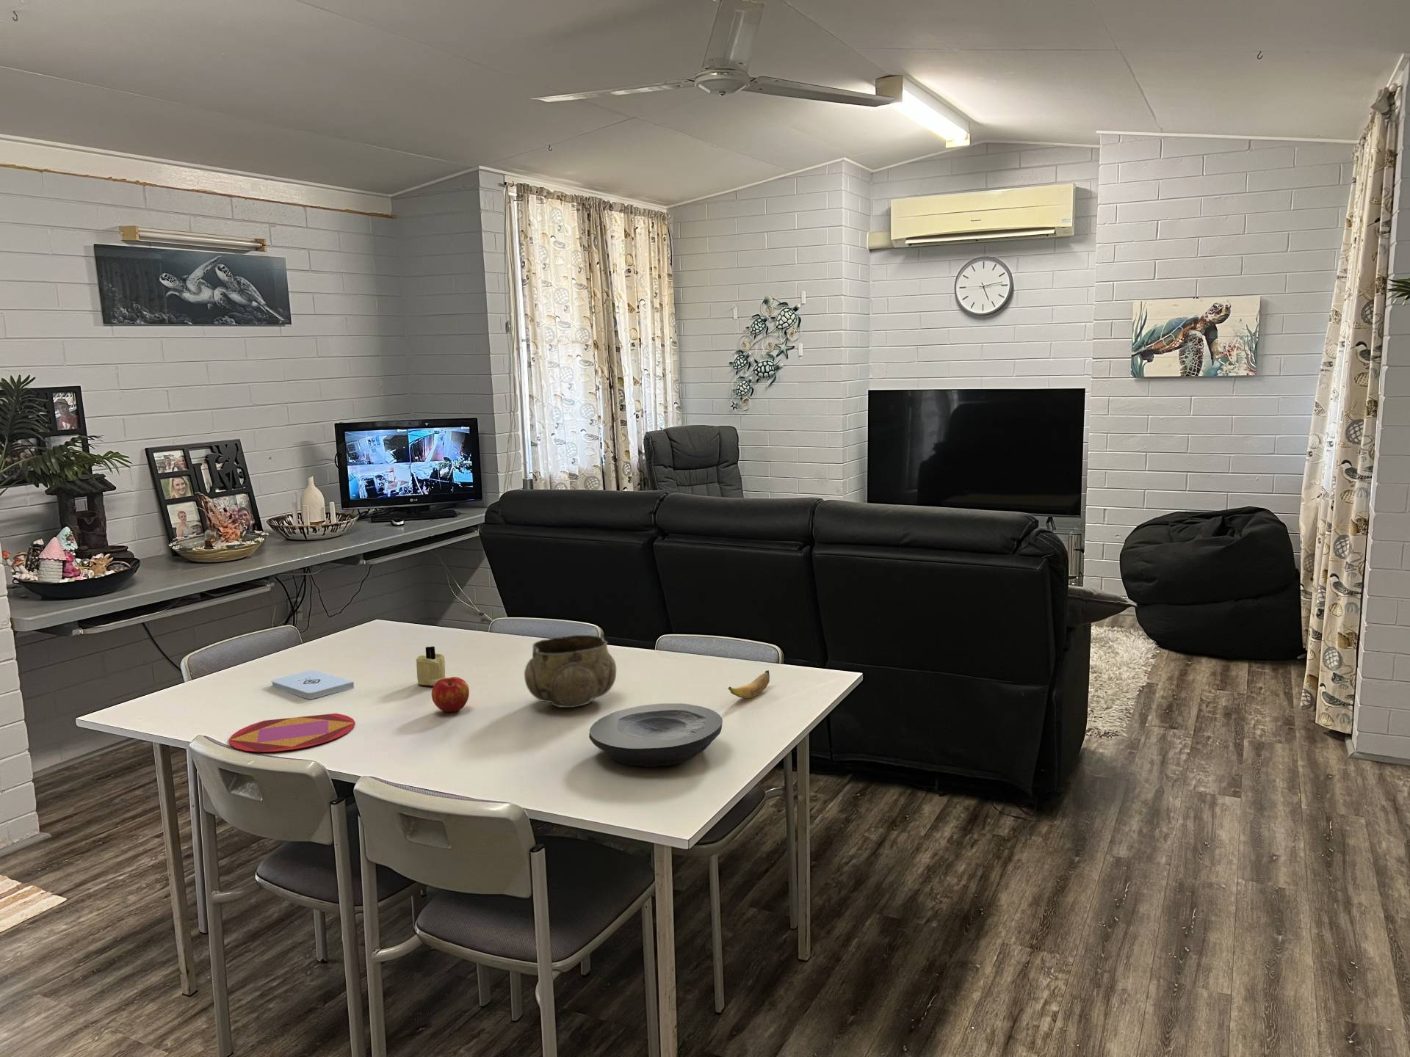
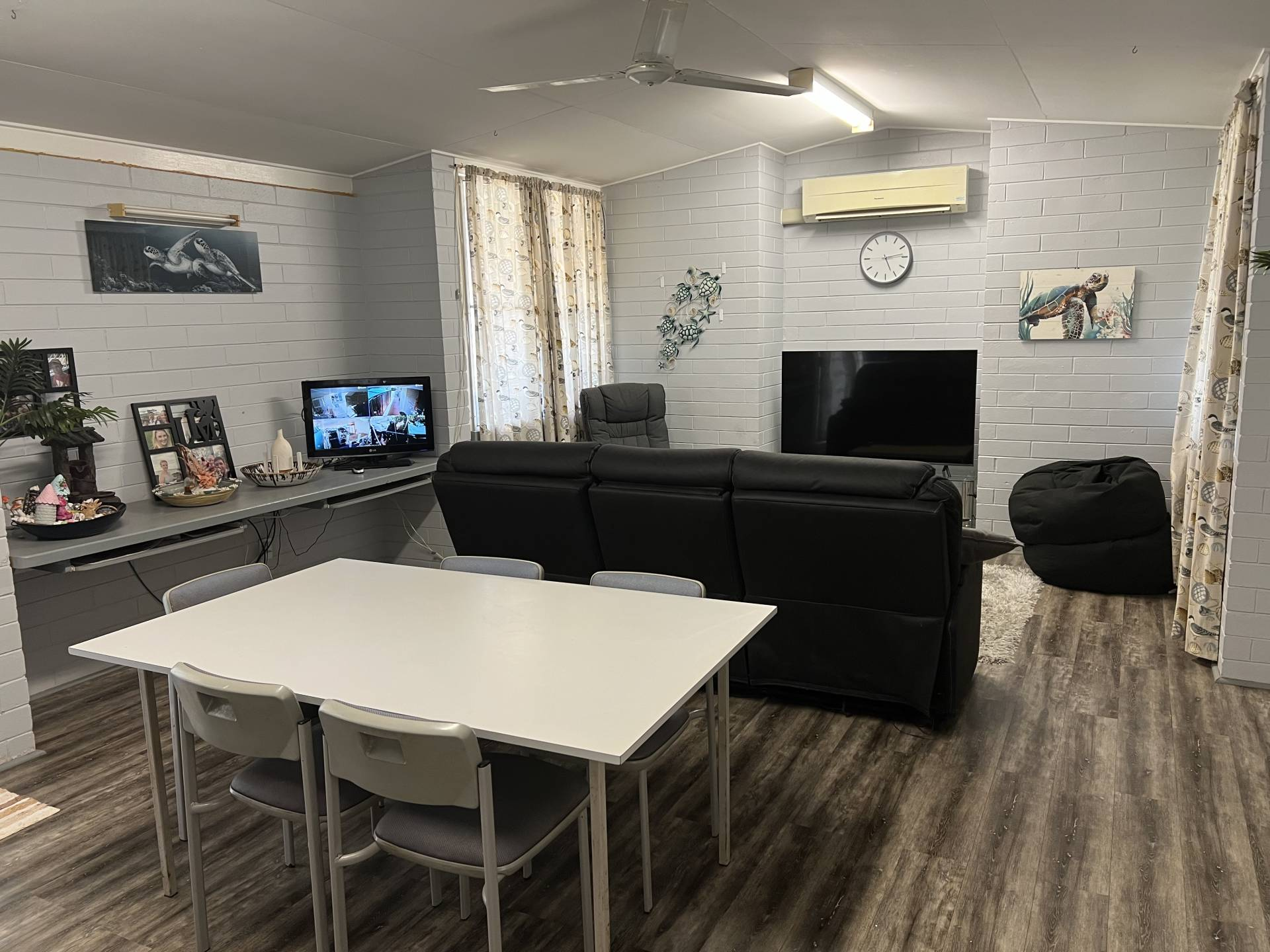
- candle [415,646,446,686]
- plate [588,703,724,767]
- plate [229,713,355,753]
- banana [728,670,771,698]
- apple [431,676,470,713]
- decorative bowl [524,634,617,708]
- notepad [271,670,354,699]
